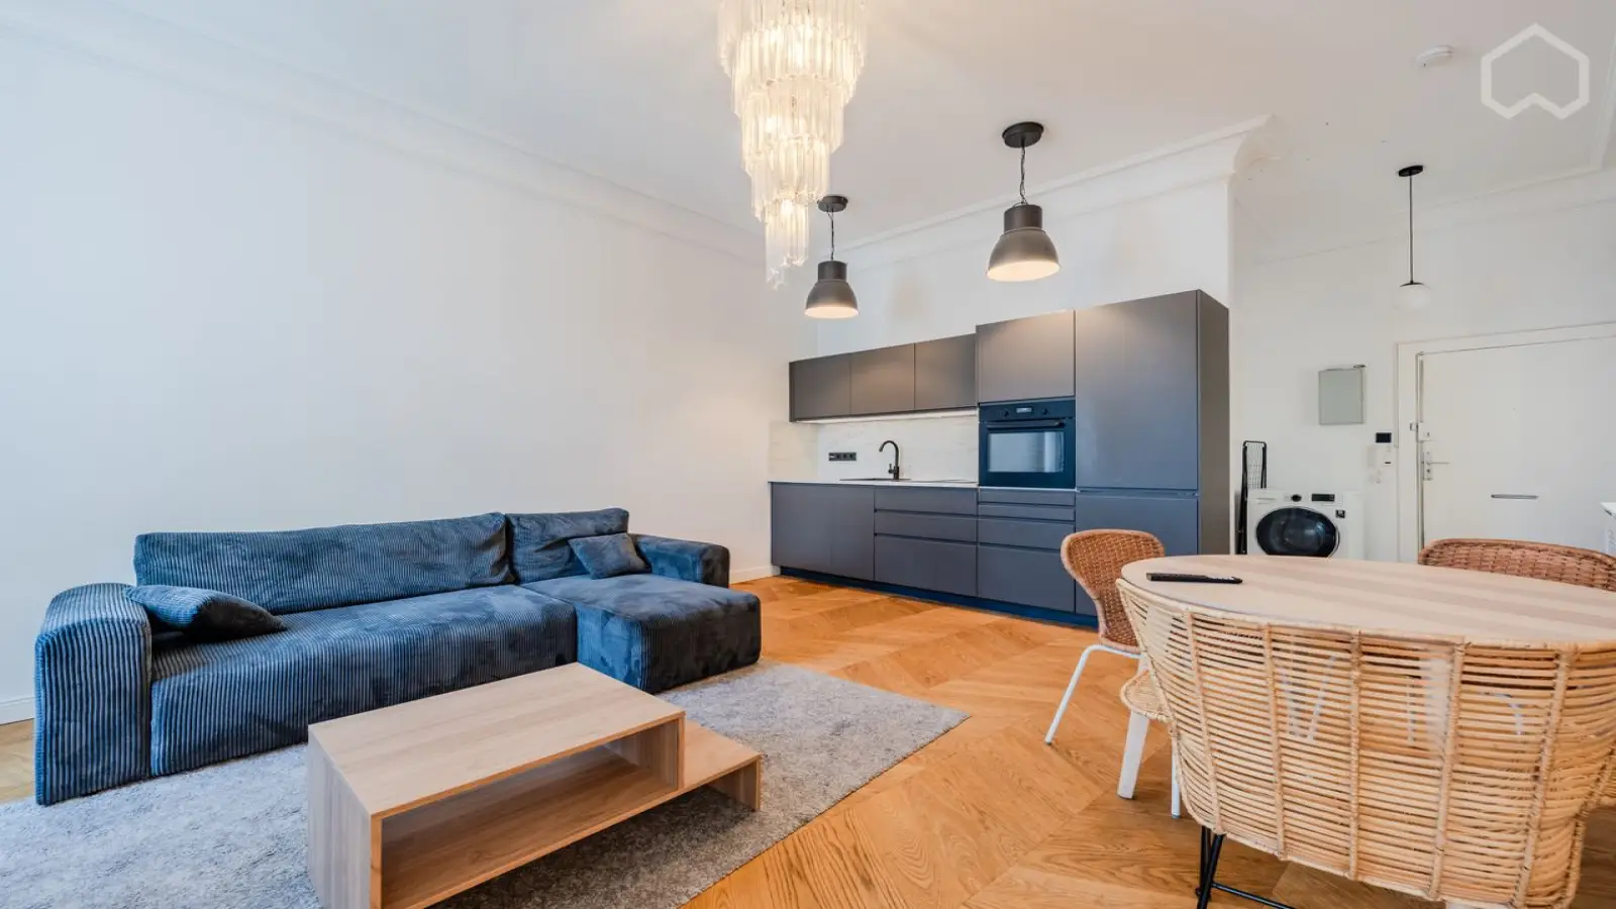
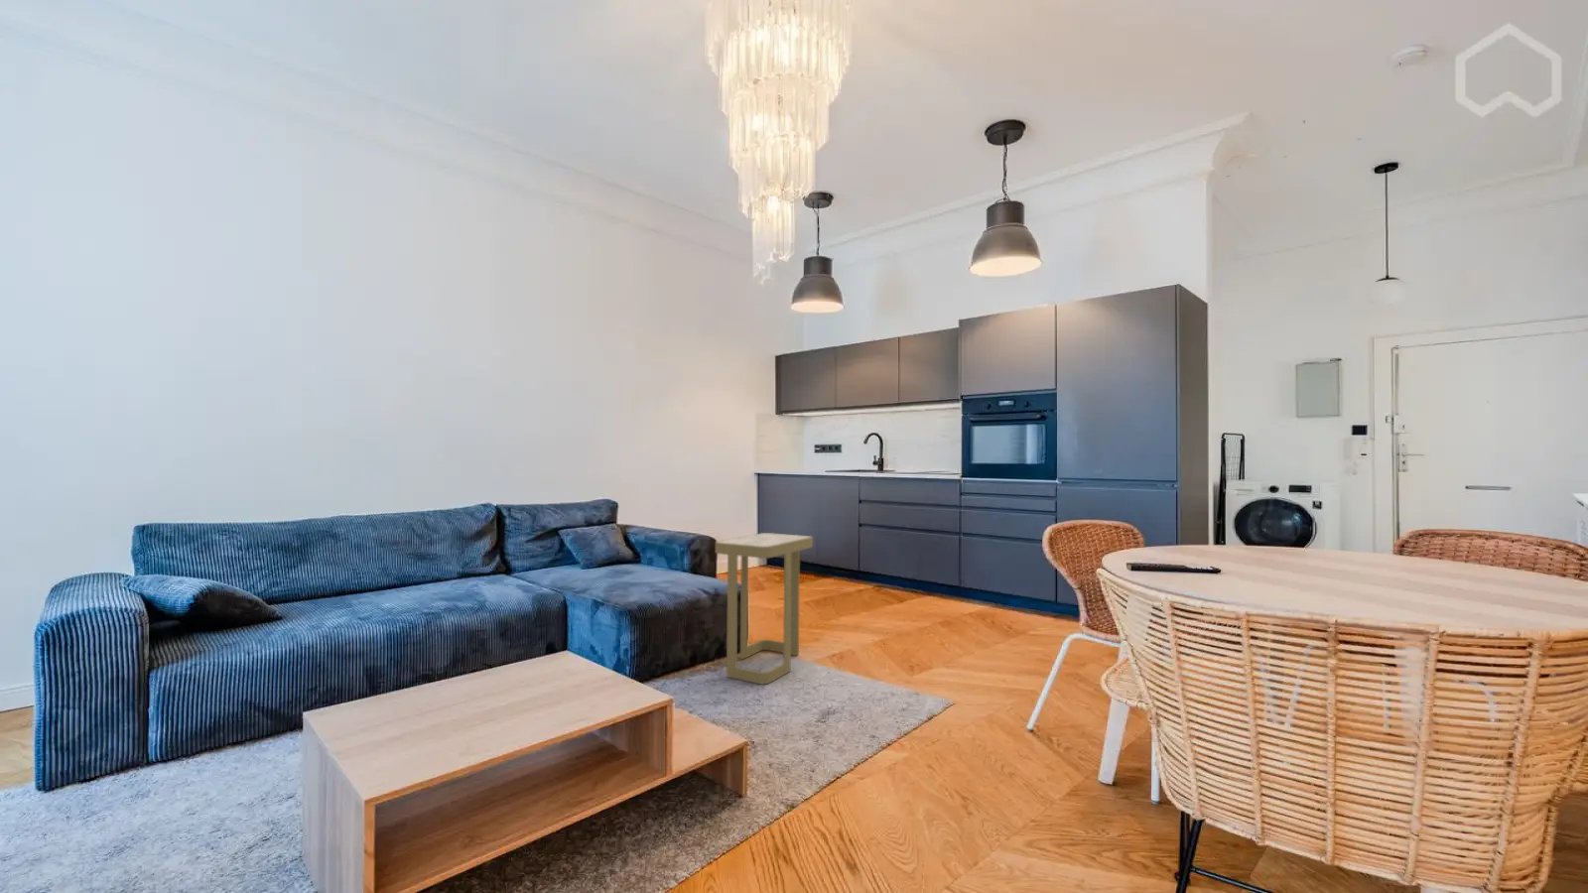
+ side table [714,532,814,686]
